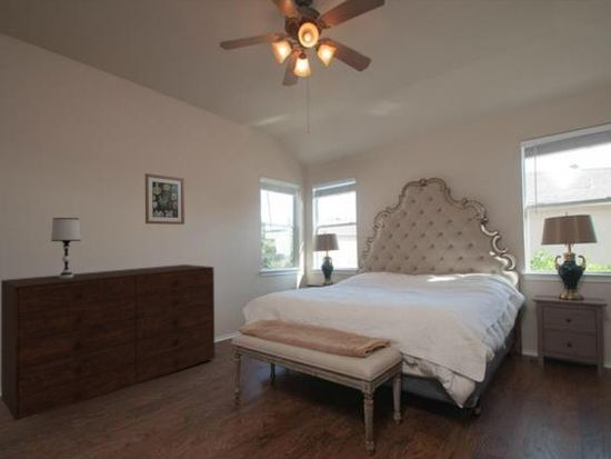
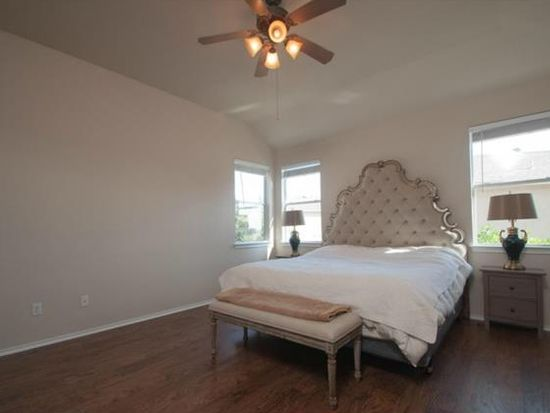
- dresser [0,263,216,422]
- table lamp [50,217,82,278]
- wall art [144,172,186,226]
